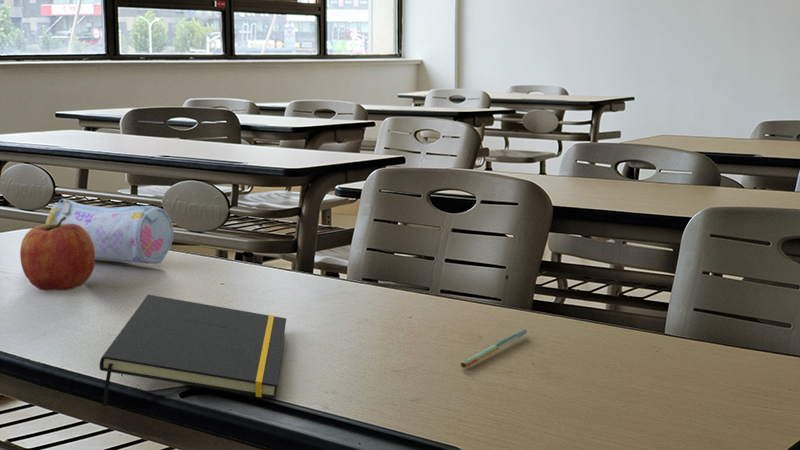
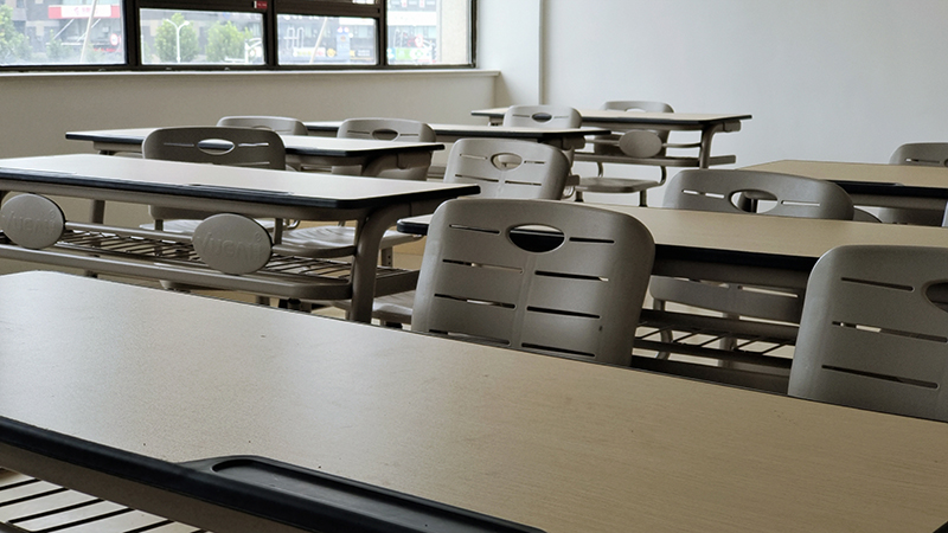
- notepad [99,294,287,407]
- fruit [19,216,96,292]
- pencil case [45,198,175,265]
- pen [460,328,528,370]
